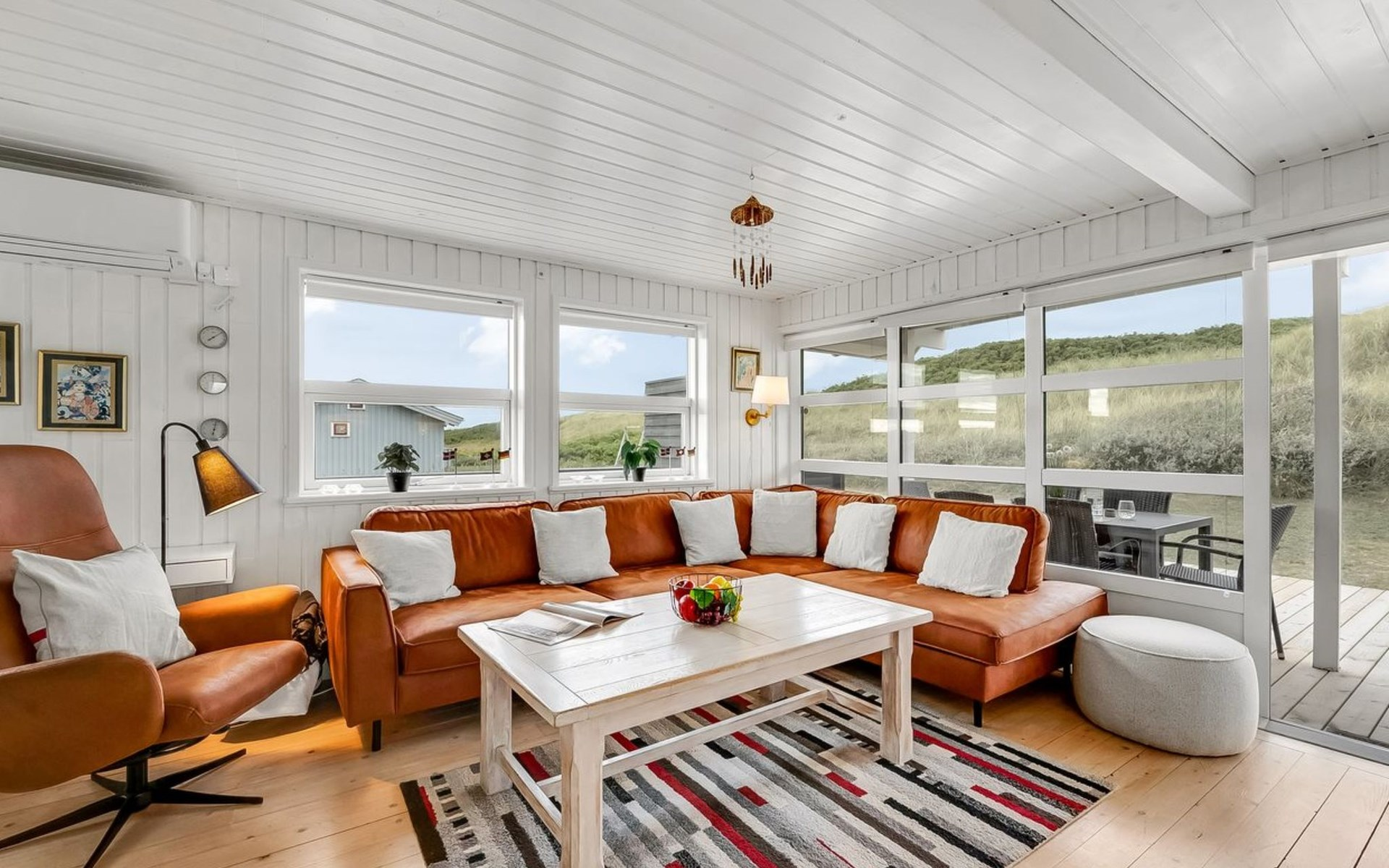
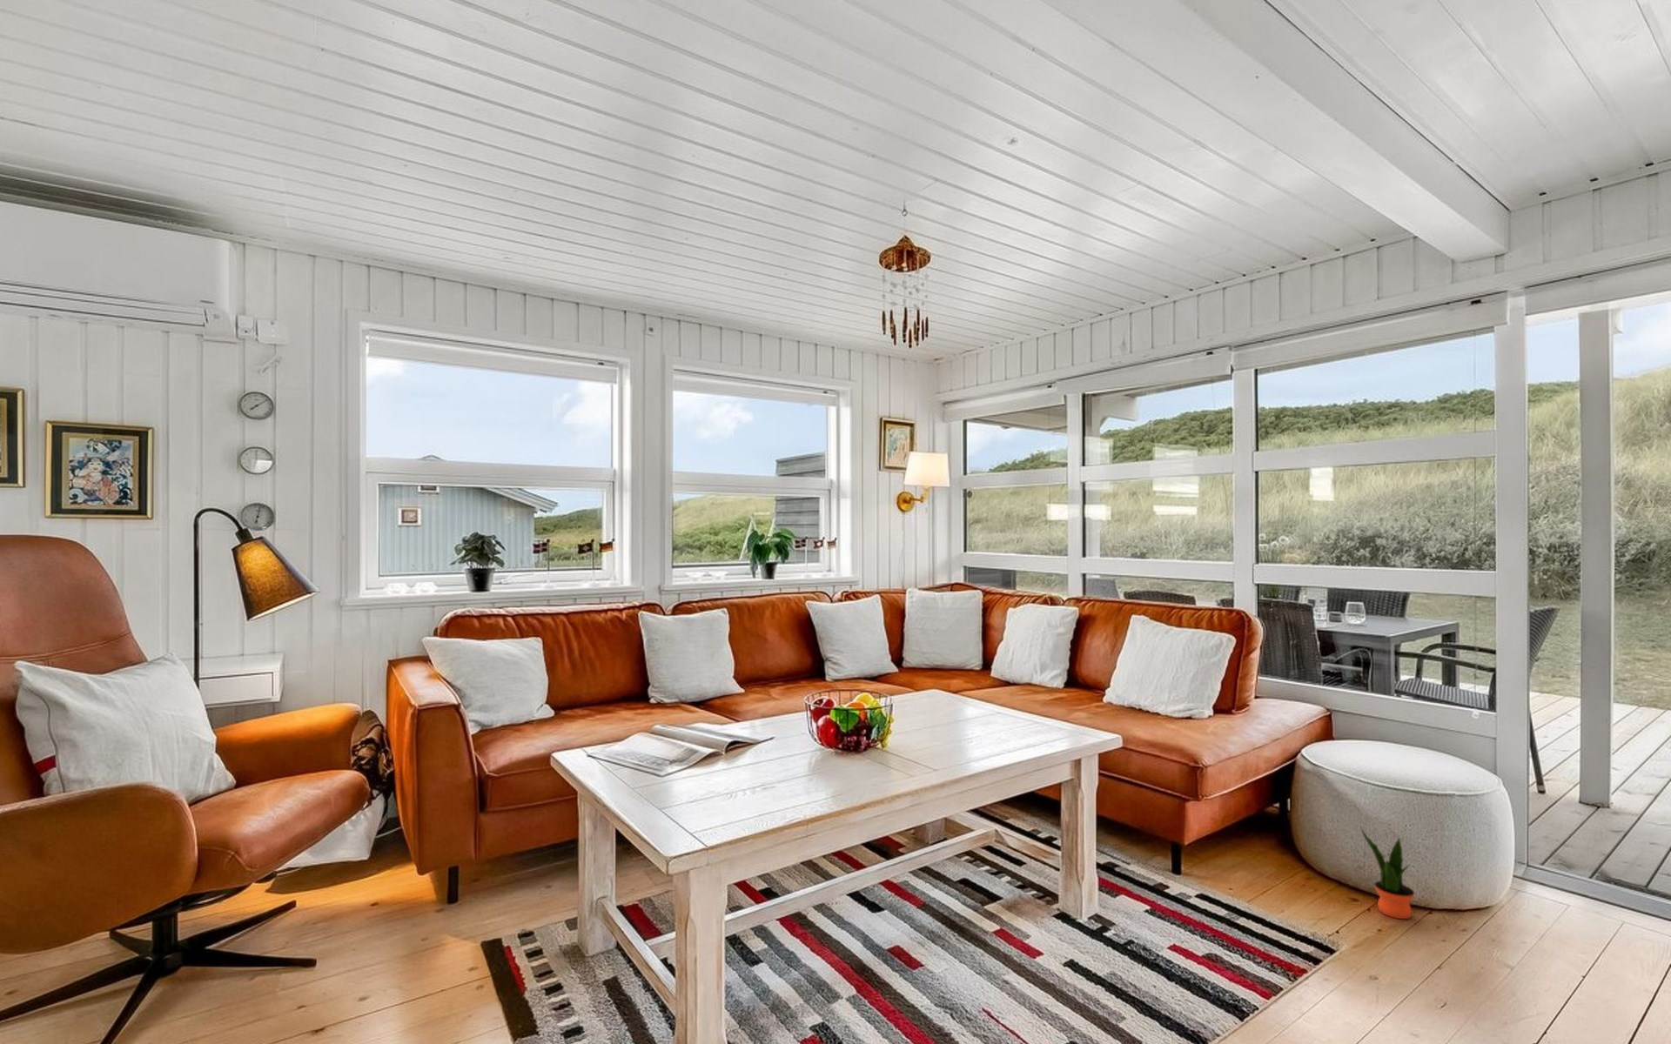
+ potted plant [1359,825,1415,920]
